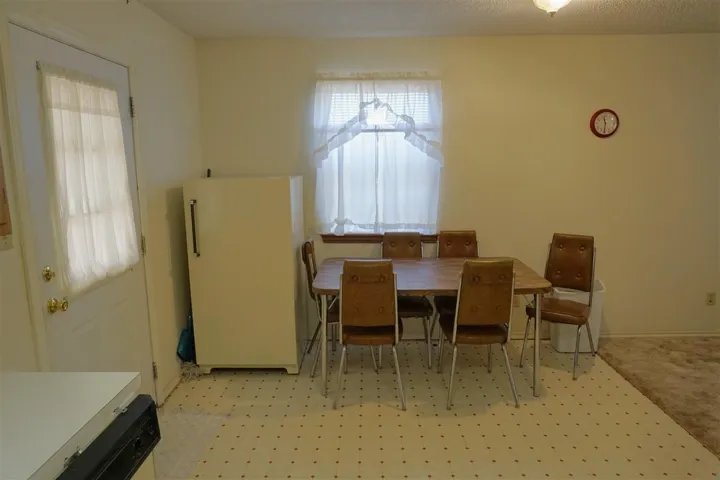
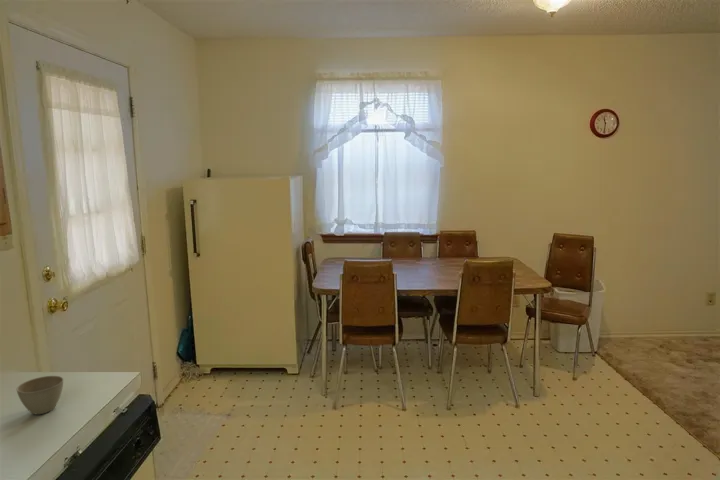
+ flower pot [16,375,64,415]
